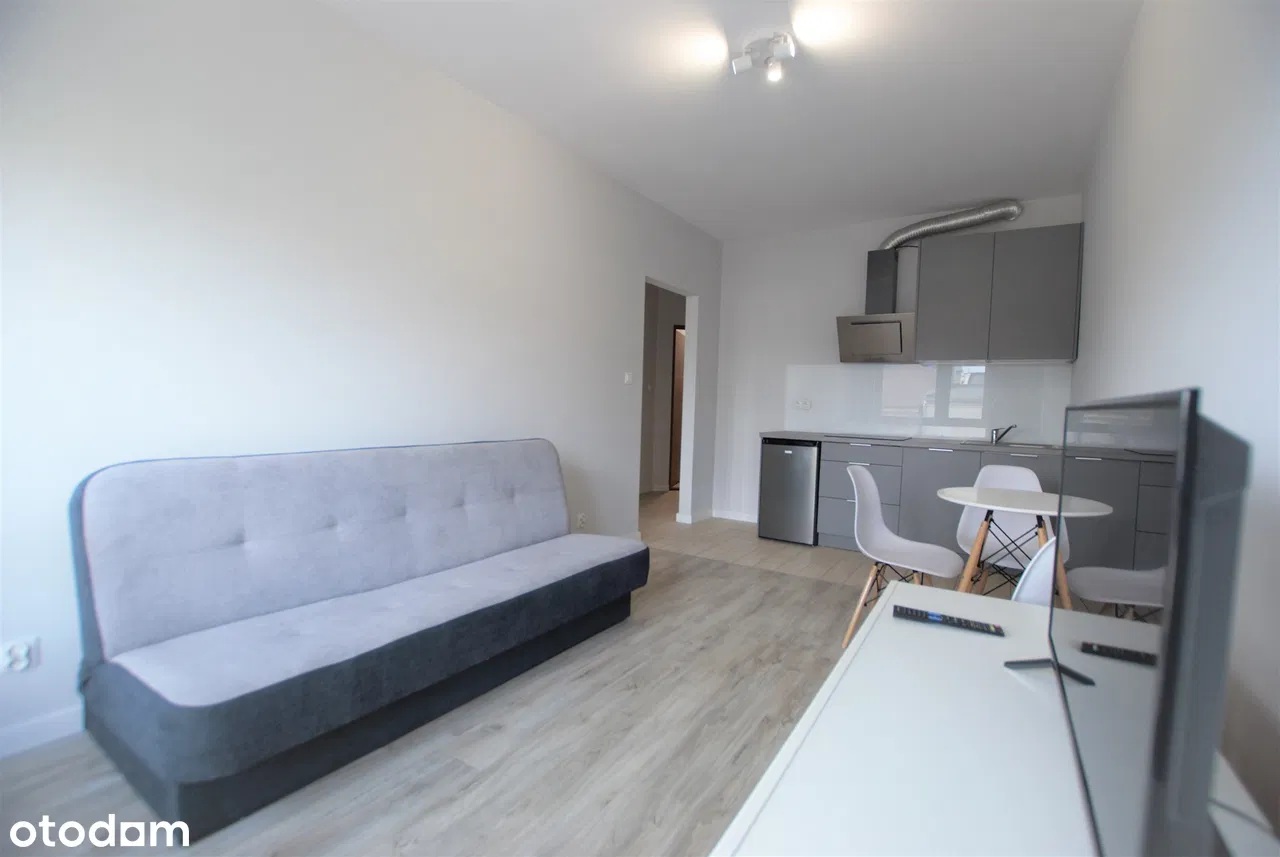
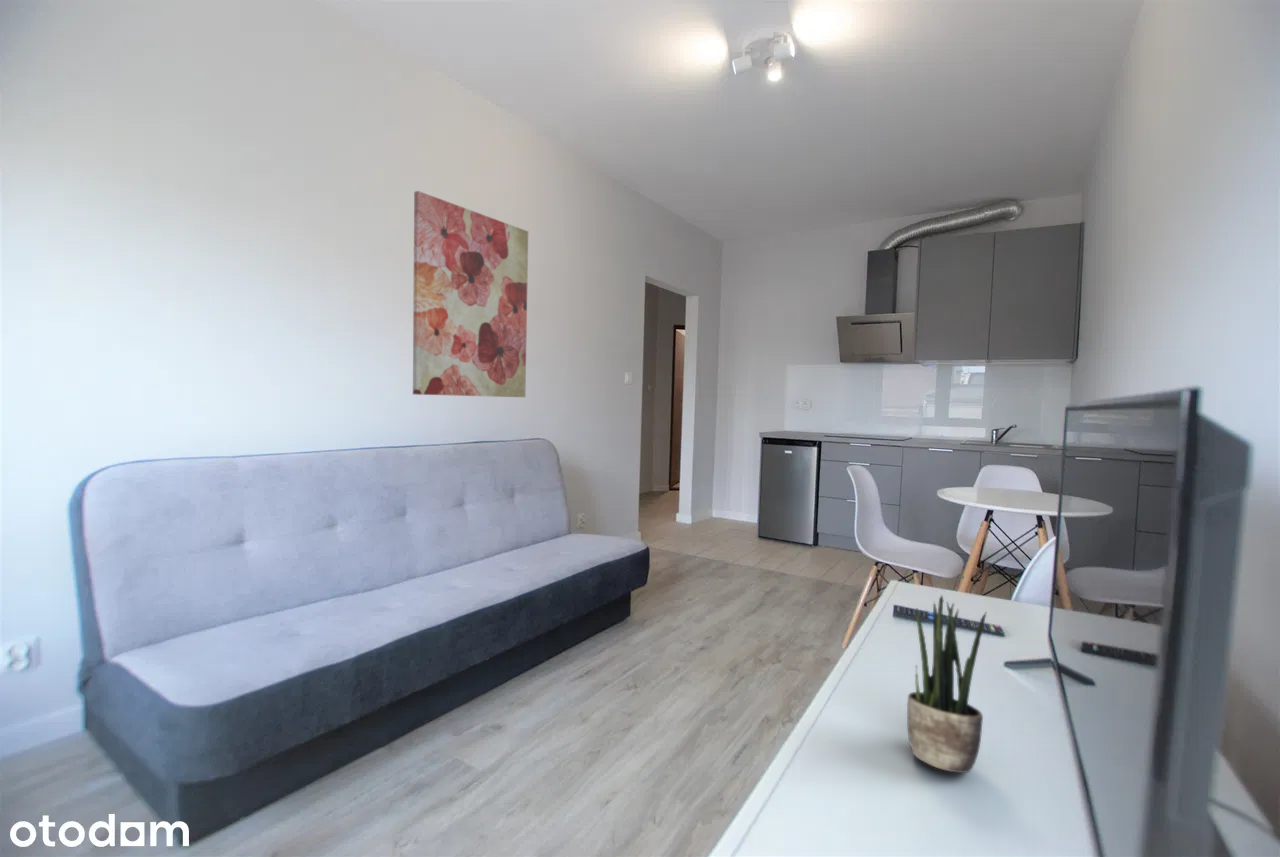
+ wall art [412,190,529,398]
+ potted plant [906,594,987,774]
